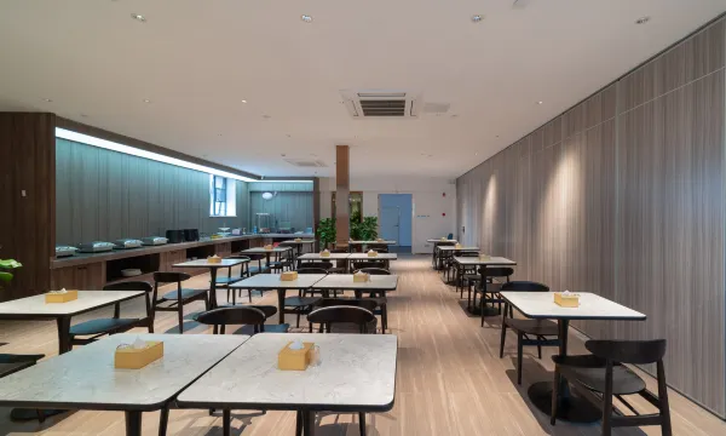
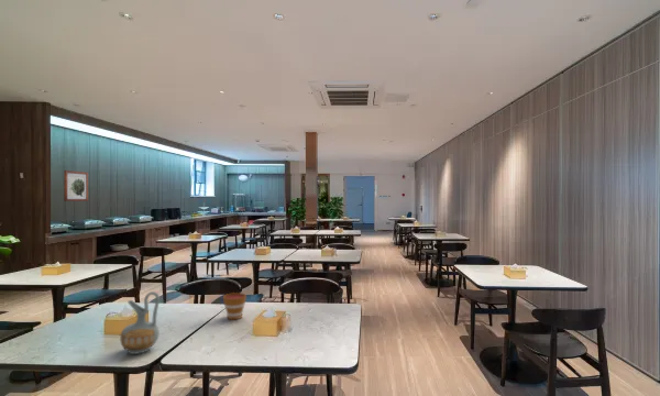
+ cup [222,292,248,320]
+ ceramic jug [119,290,161,355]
+ wall art [63,169,89,202]
